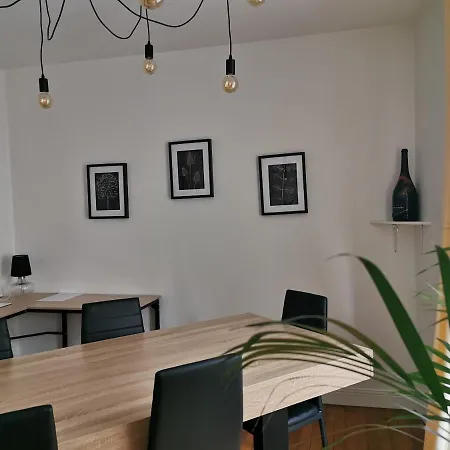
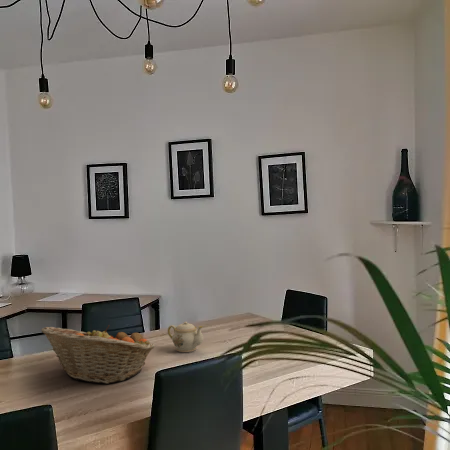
+ fruit basket [40,324,156,385]
+ teapot [167,321,204,353]
